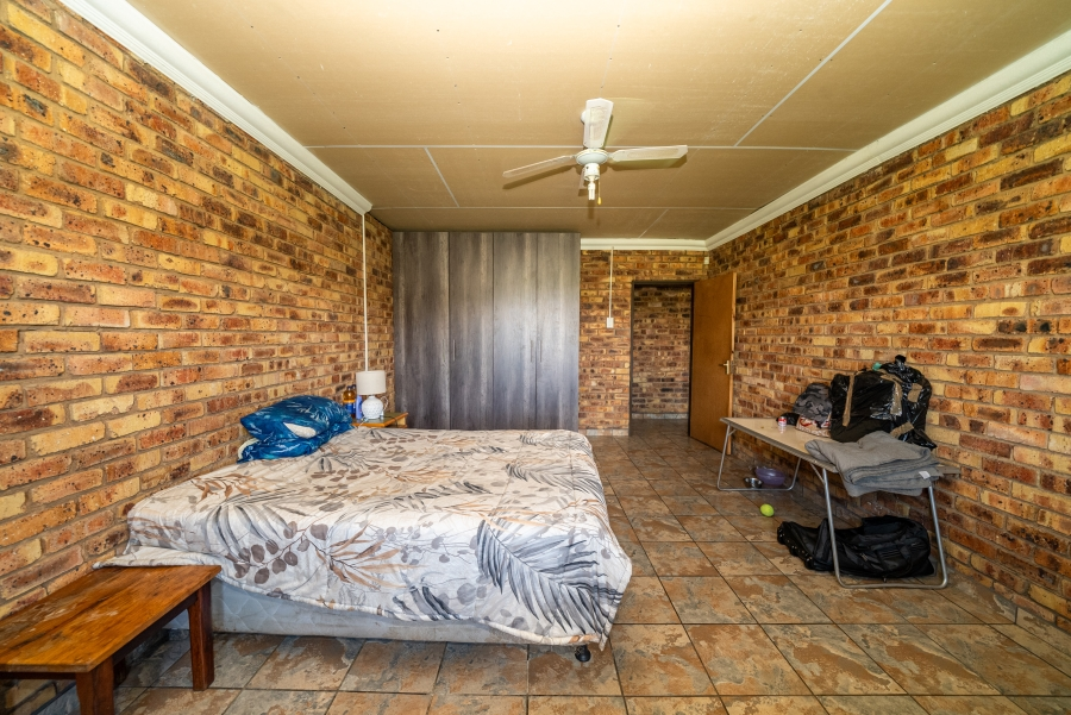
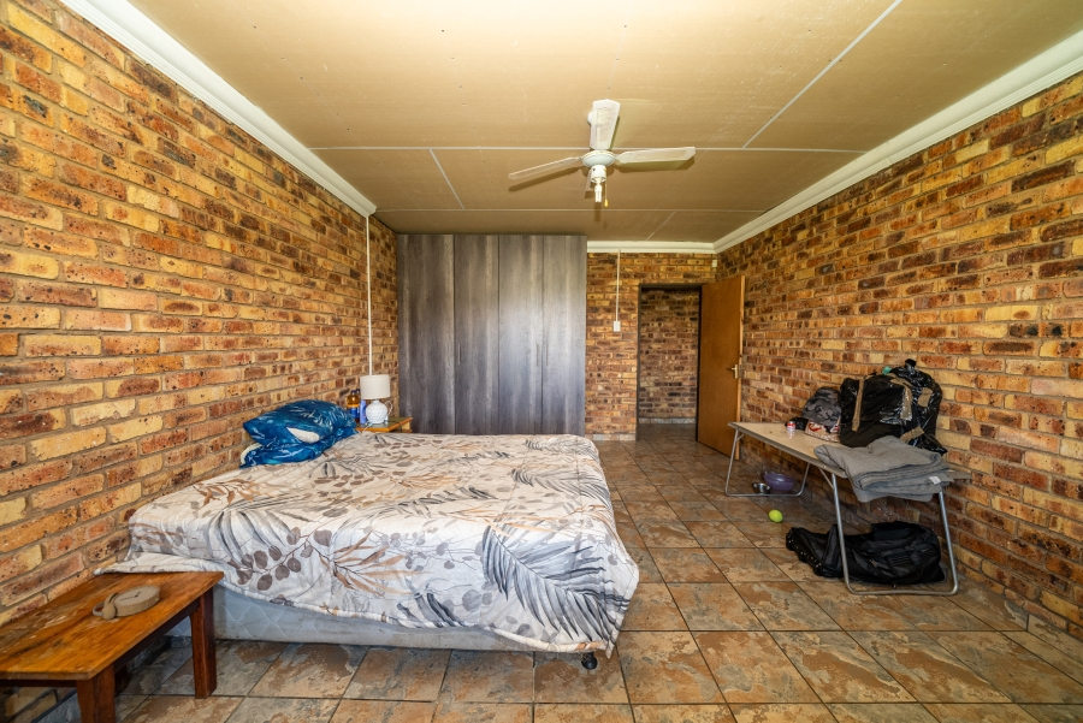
+ alarm clock [91,583,161,621]
